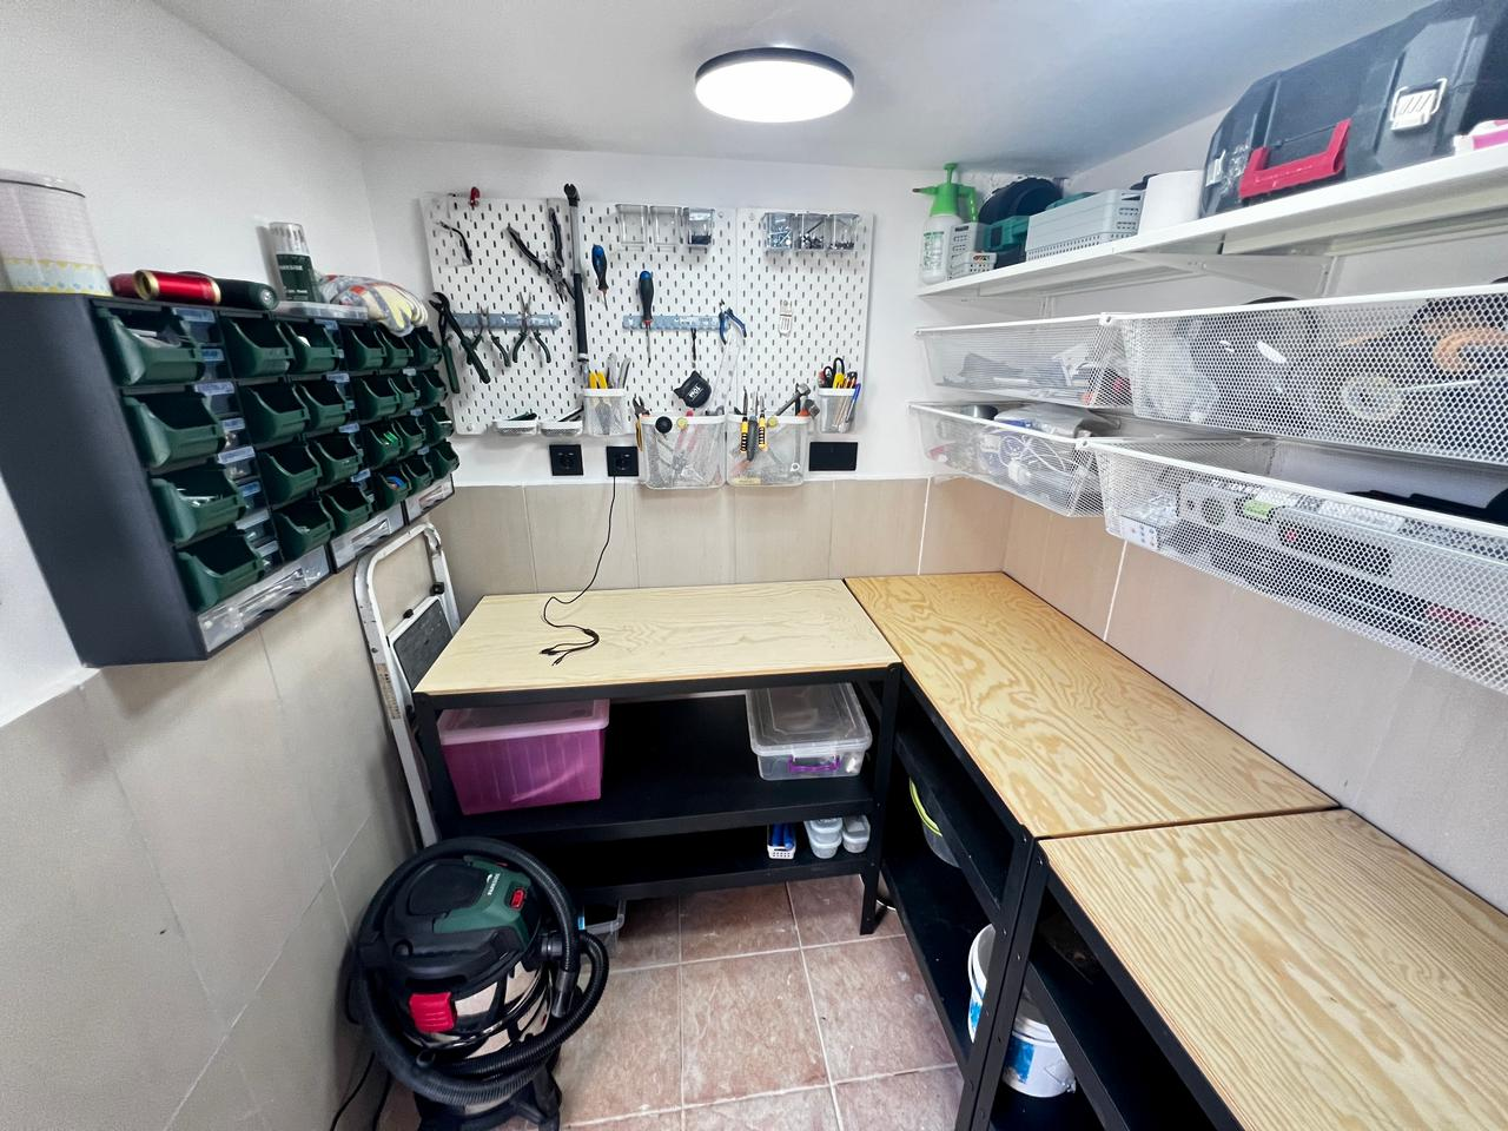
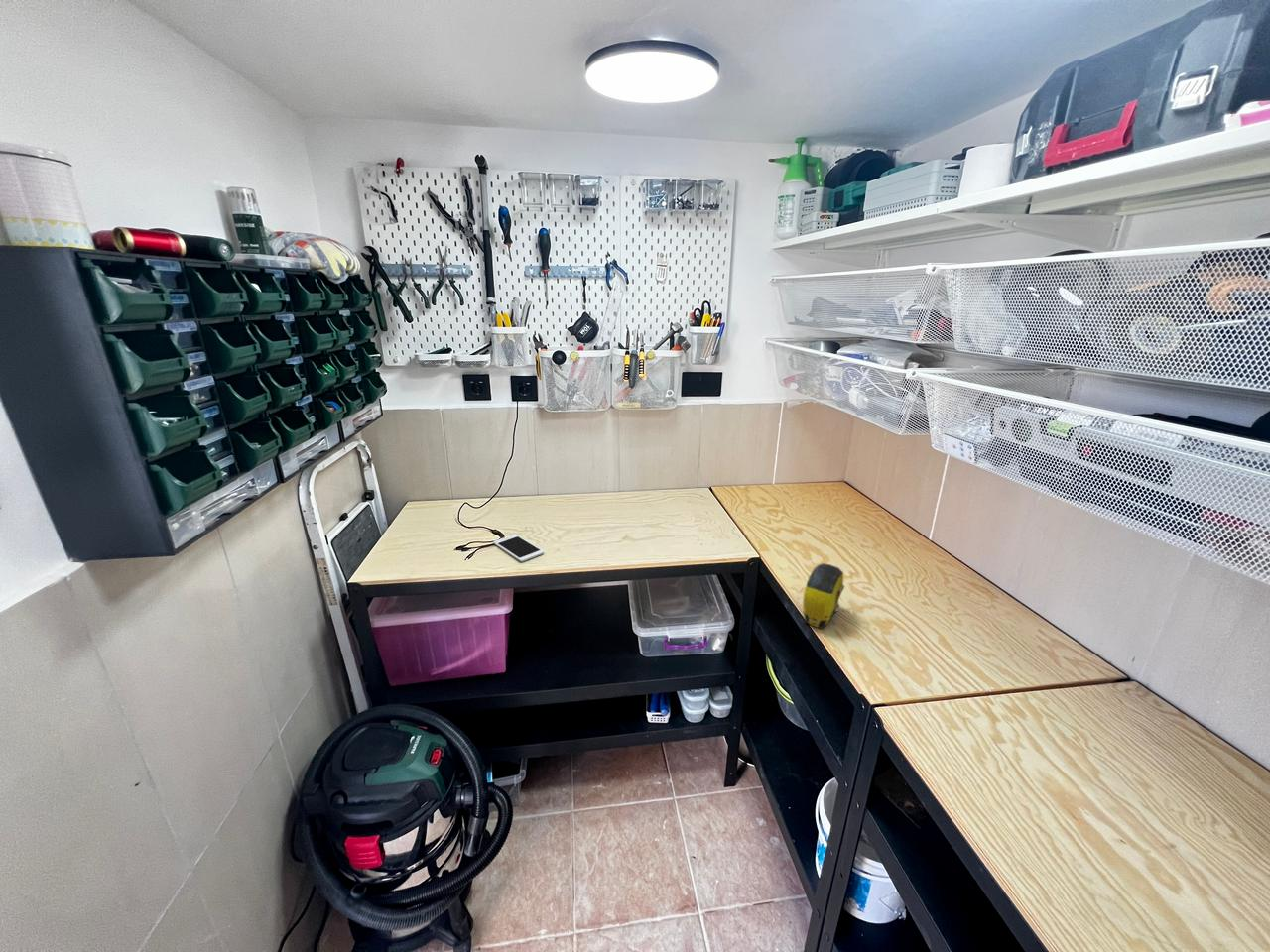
+ cell phone [492,534,545,562]
+ tape measure [802,562,845,630]
